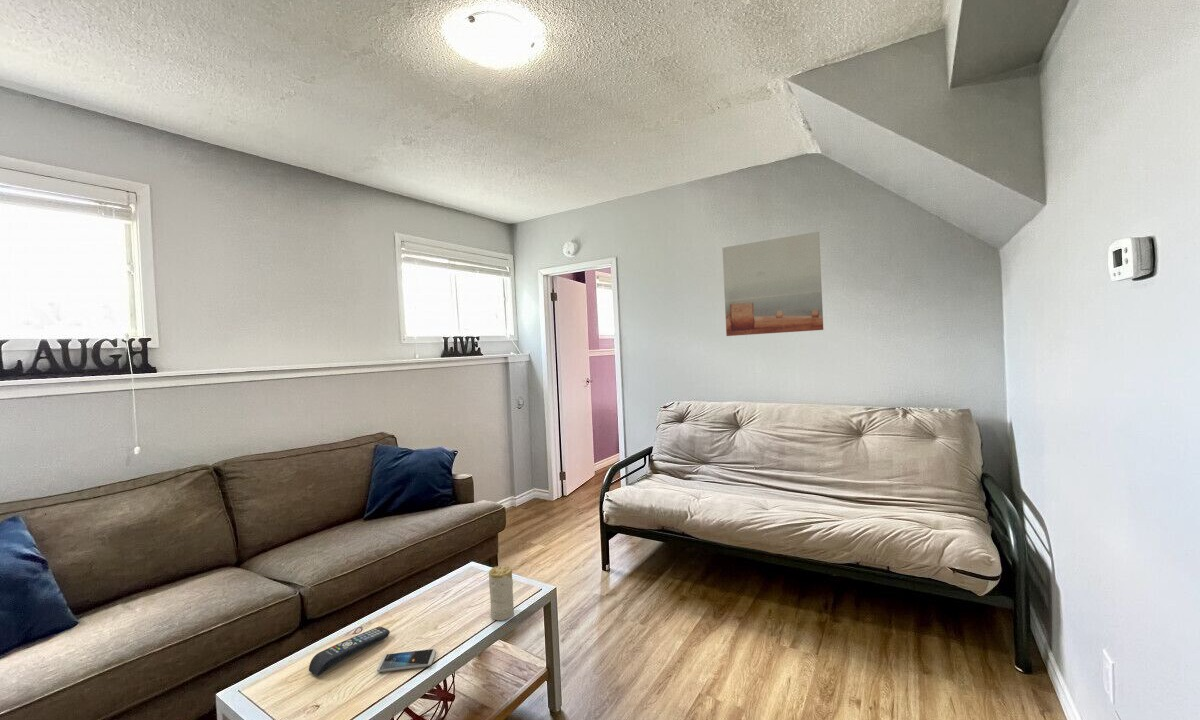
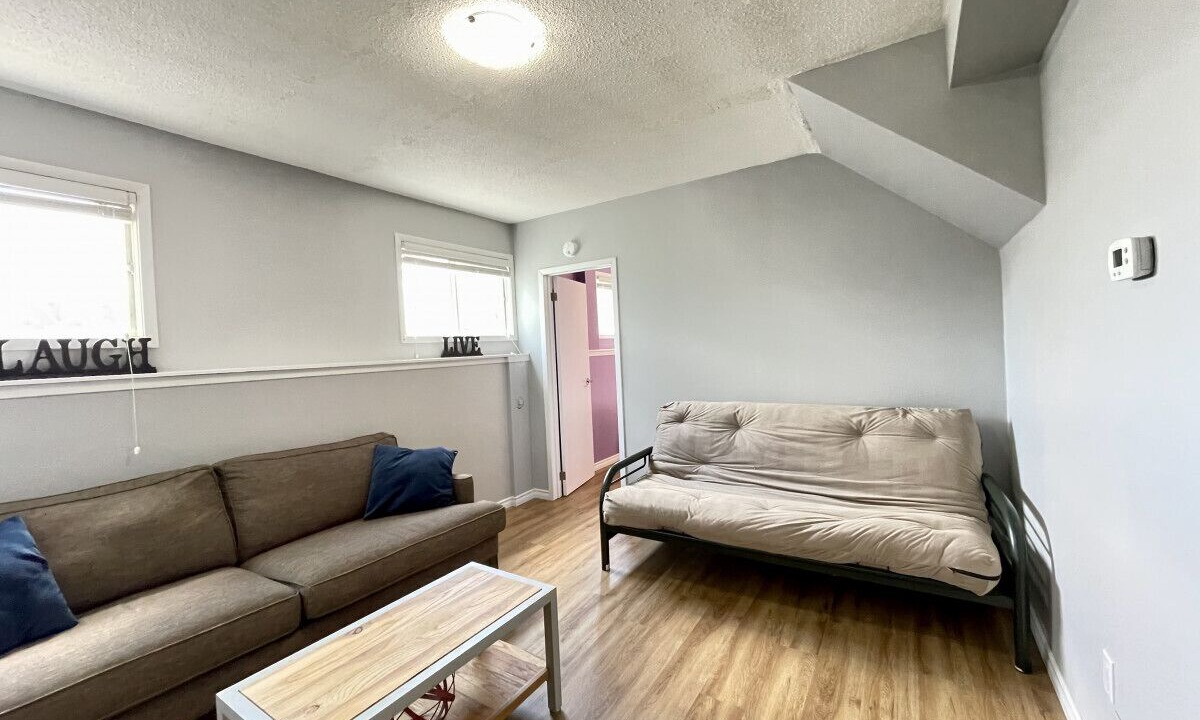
- candle [488,565,515,621]
- wall art [721,231,824,337]
- smartphone [376,648,437,673]
- remote control [308,626,391,677]
